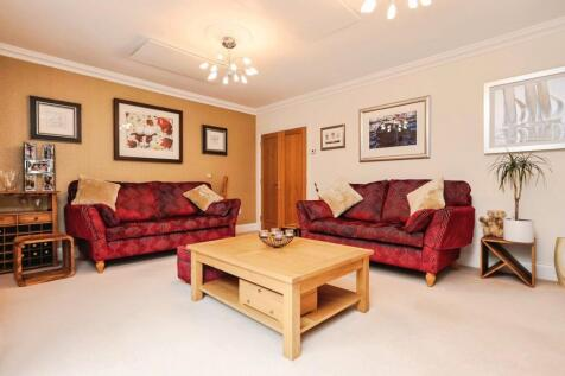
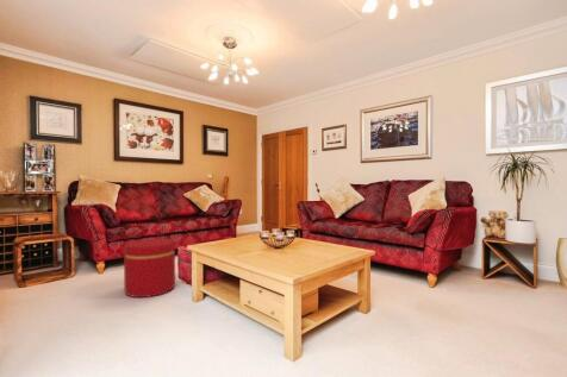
+ ottoman [123,238,176,299]
